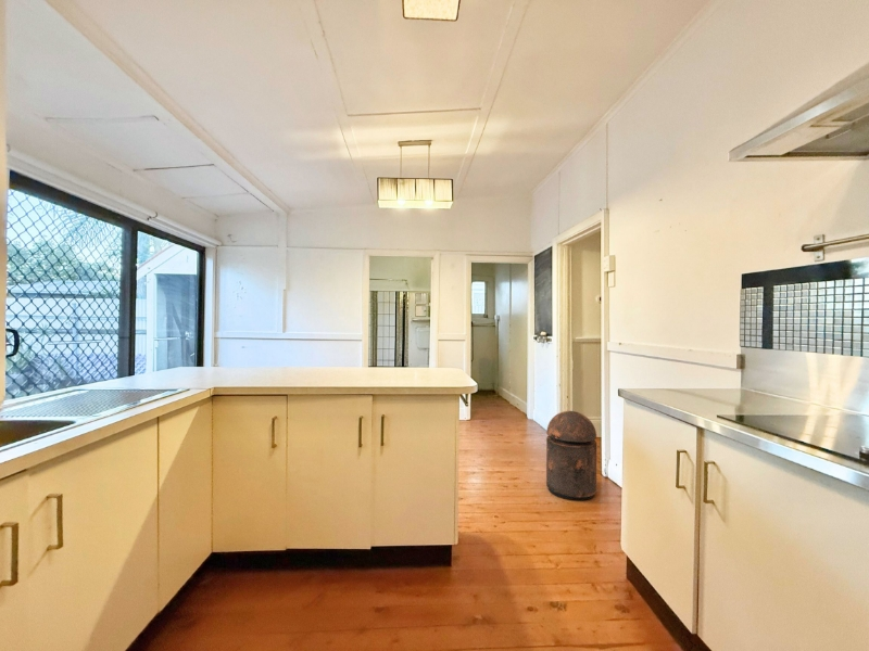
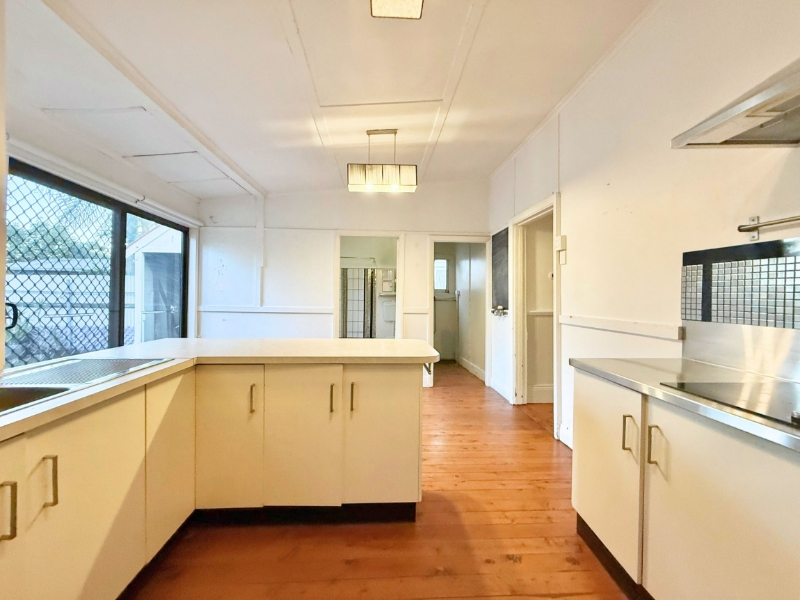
- trash can [545,410,597,501]
